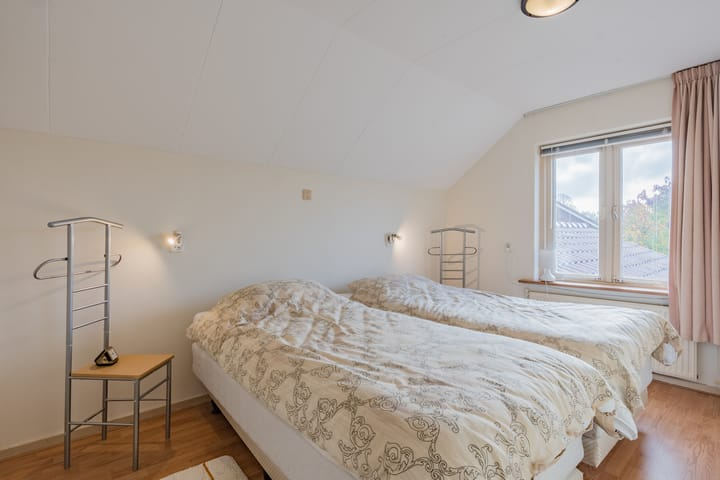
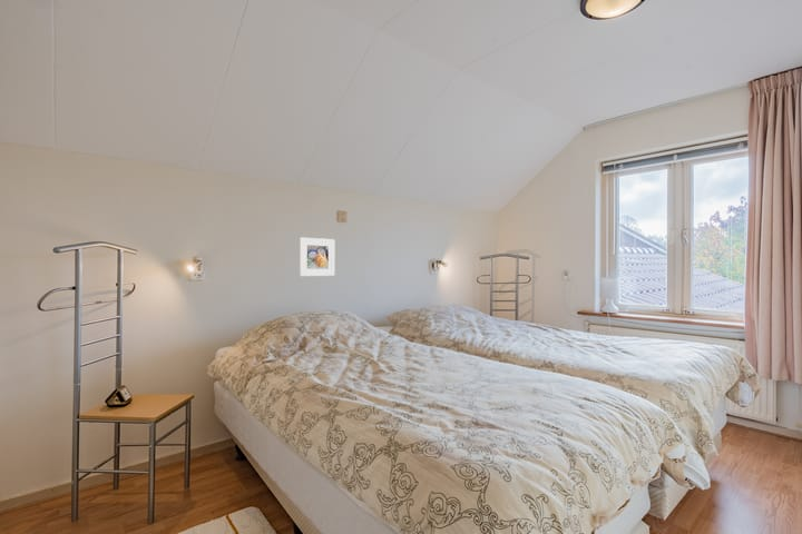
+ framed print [299,237,335,277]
